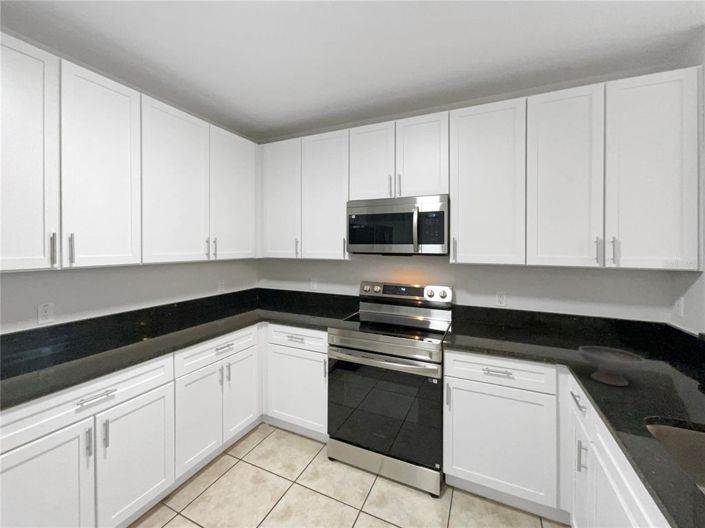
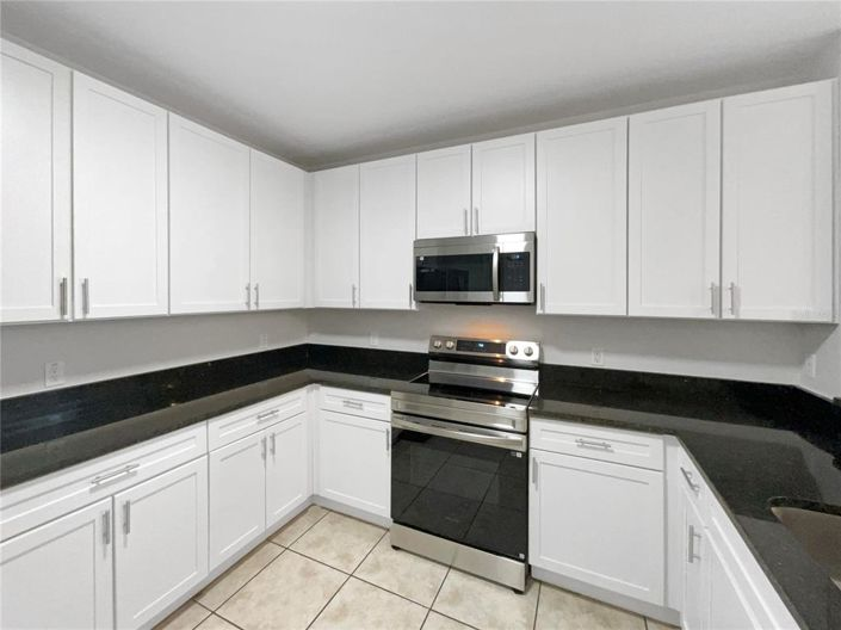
- bowl [577,345,646,387]
